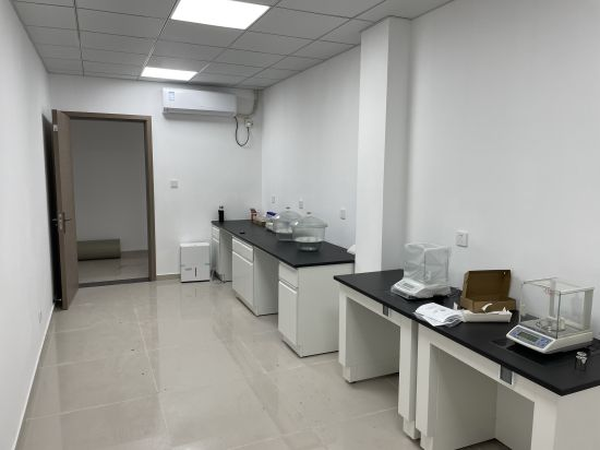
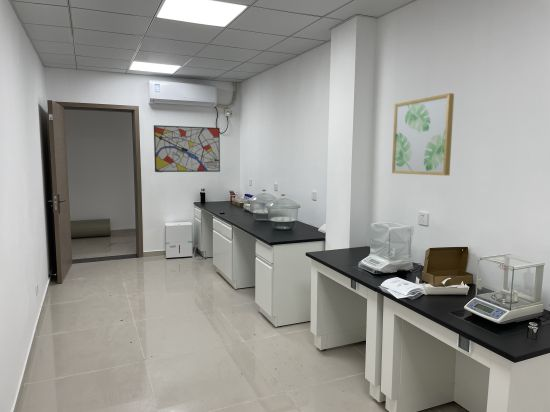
+ wall art [153,124,221,173]
+ wall art [391,92,455,176]
